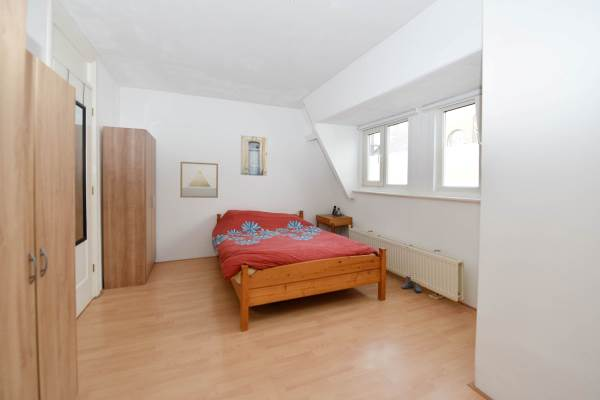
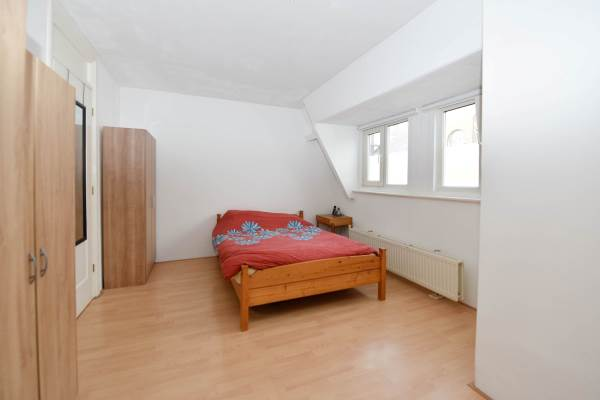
- boots [400,275,422,293]
- wall art [179,161,219,199]
- wall art [240,134,268,177]
